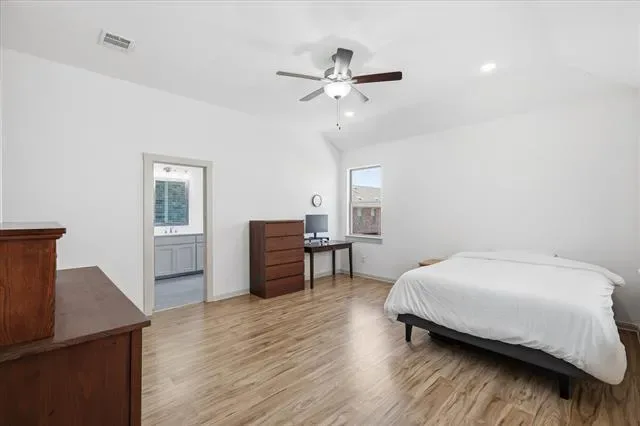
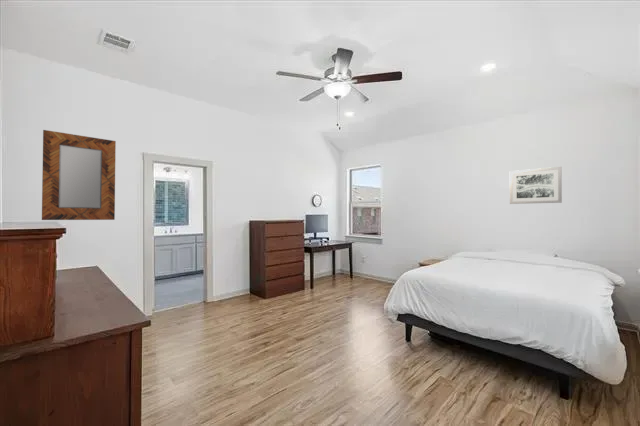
+ wall art [509,166,563,205]
+ home mirror [41,129,117,221]
